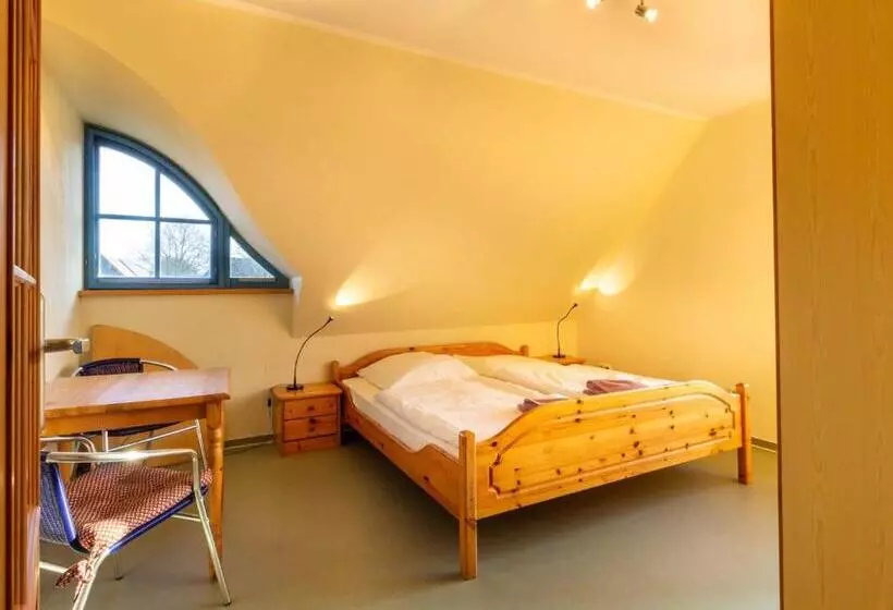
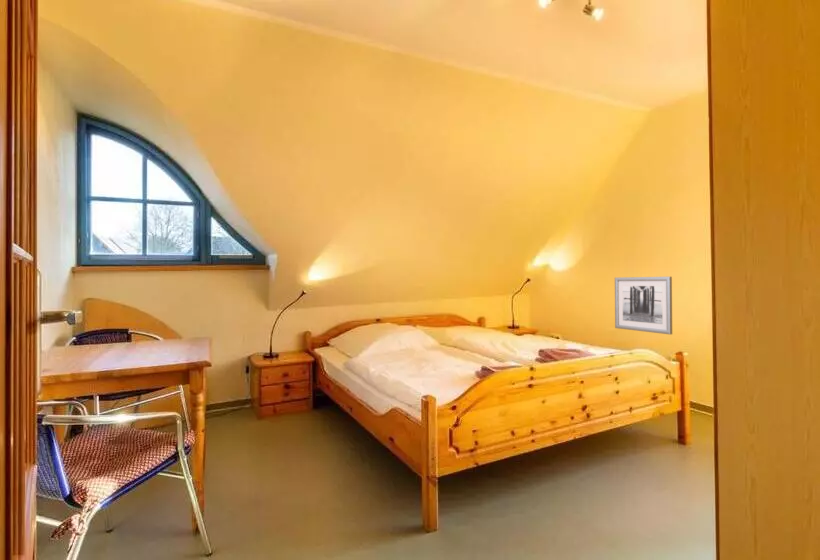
+ wall art [614,276,673,335]
